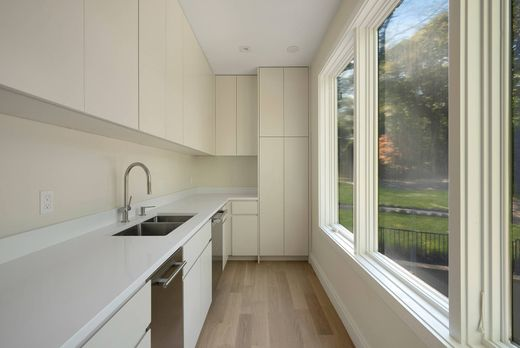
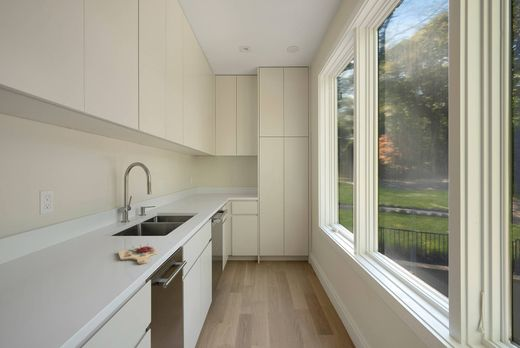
+ cutting board [117,243,159,265]
